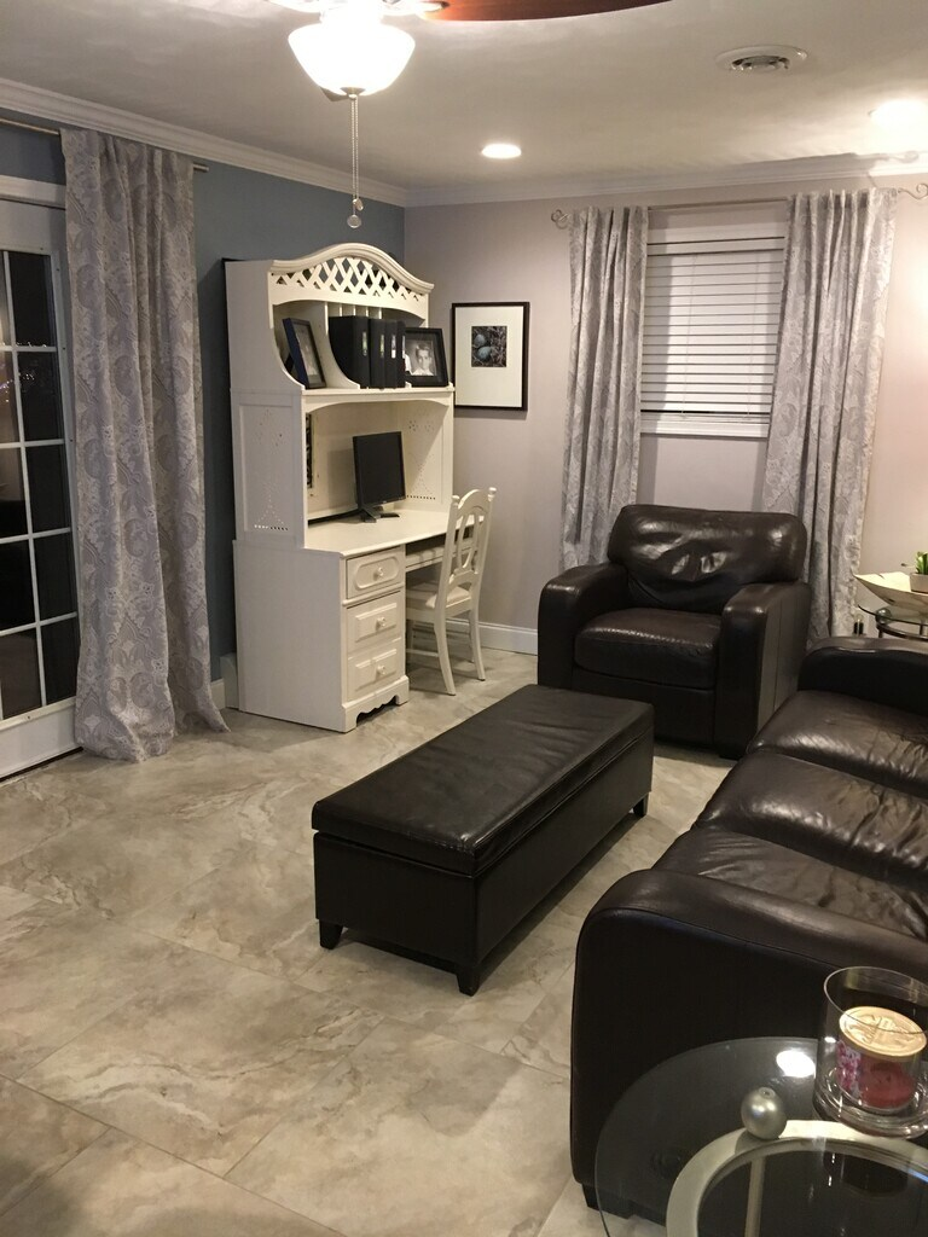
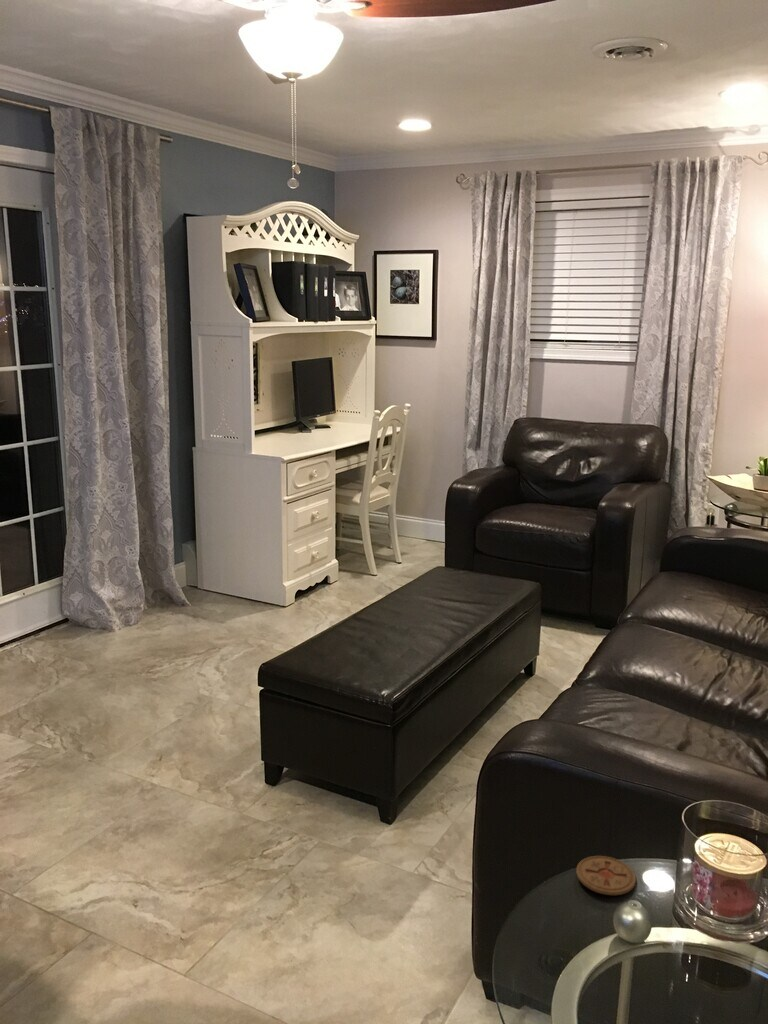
+ coaster [575,855,637,896]
